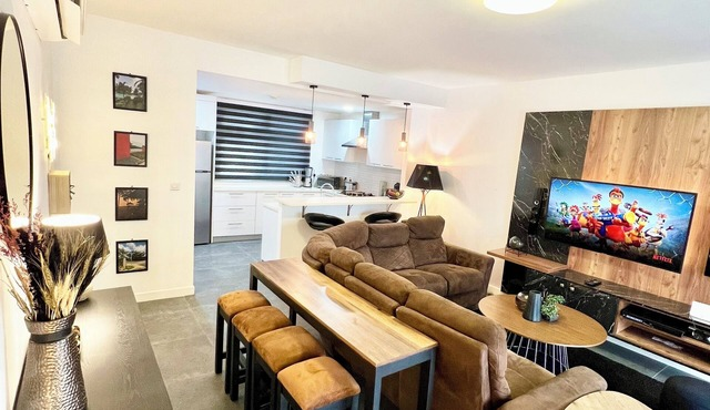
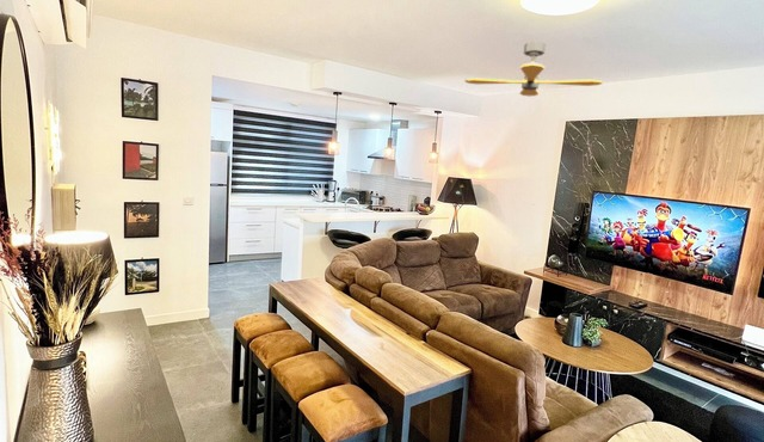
+ ceiling fan [463,41,604,97]
